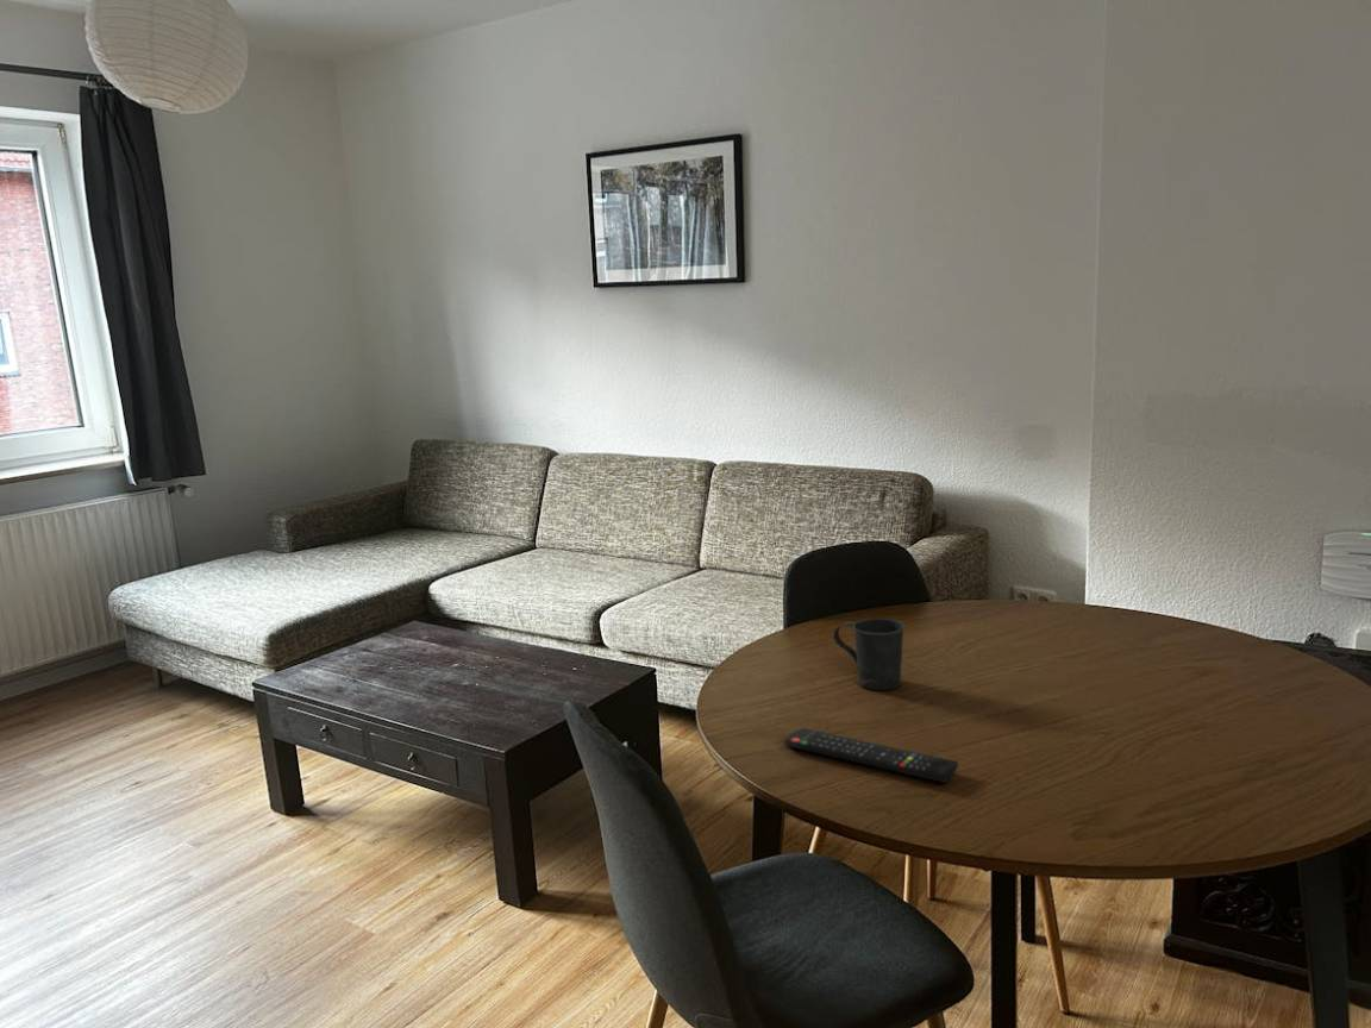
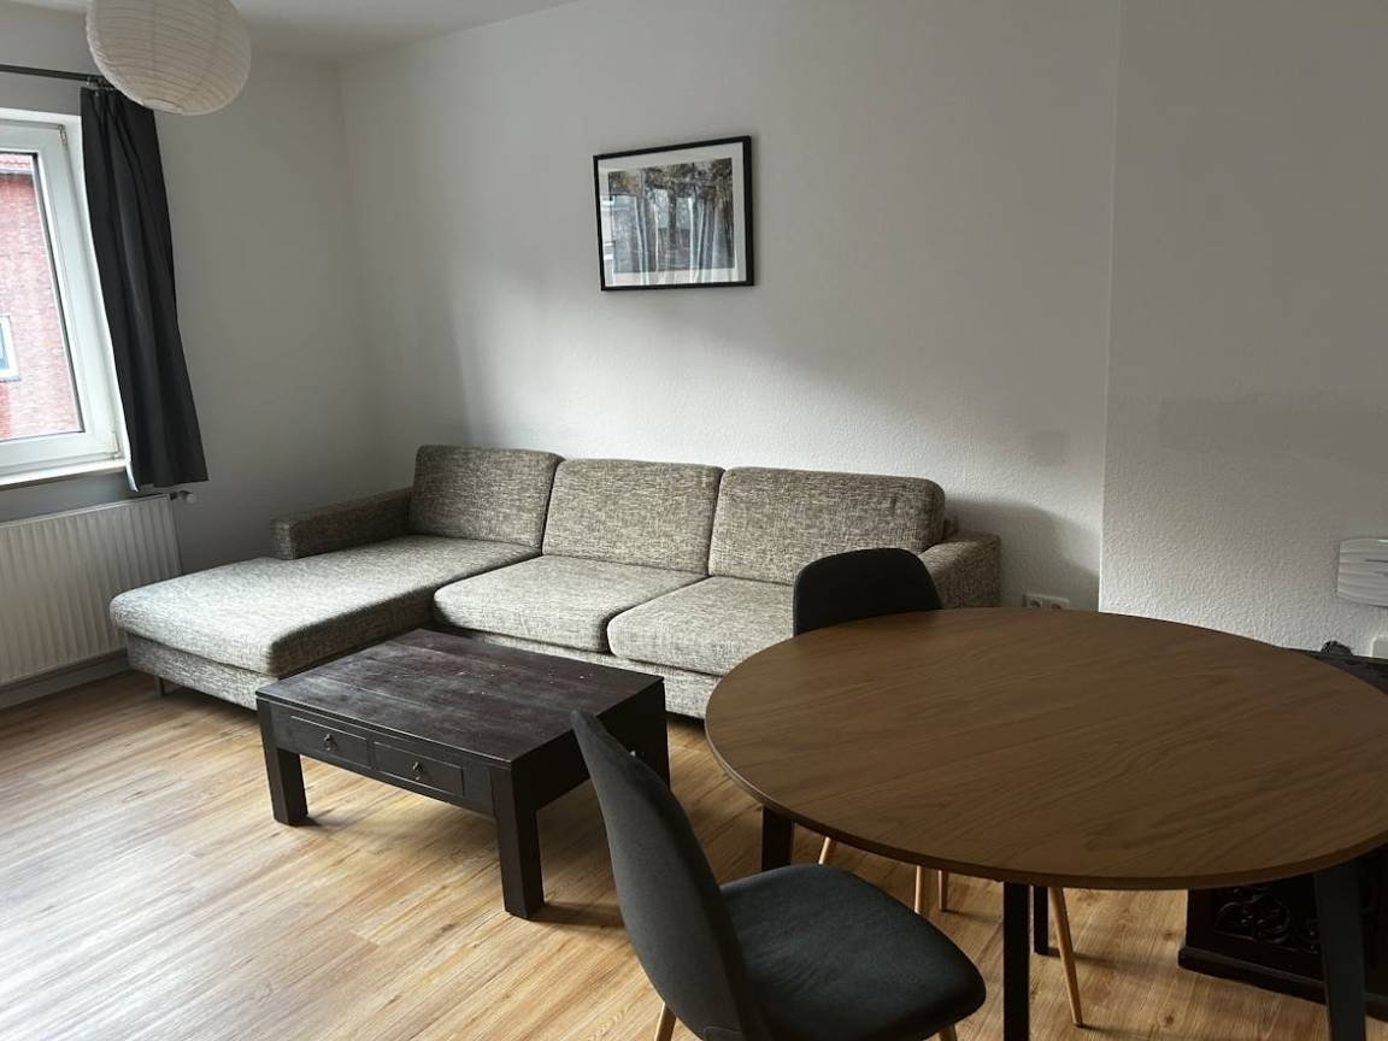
- remote control [784,727,959,783]
- mug [832,618,906,691]
